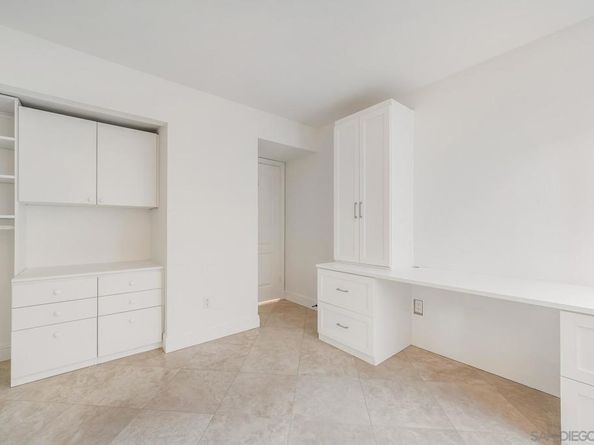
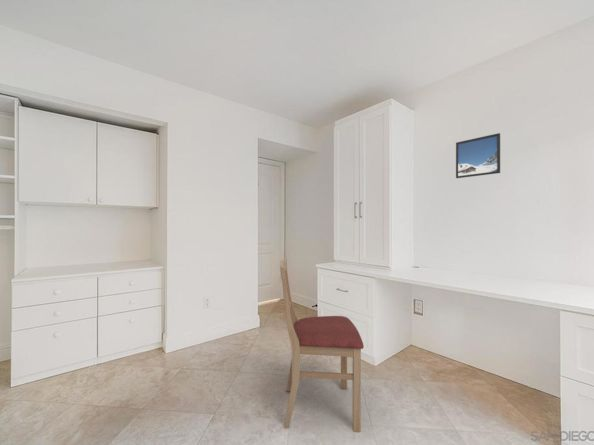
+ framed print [455,132,501,179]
+ chair [279,258,365,433]
